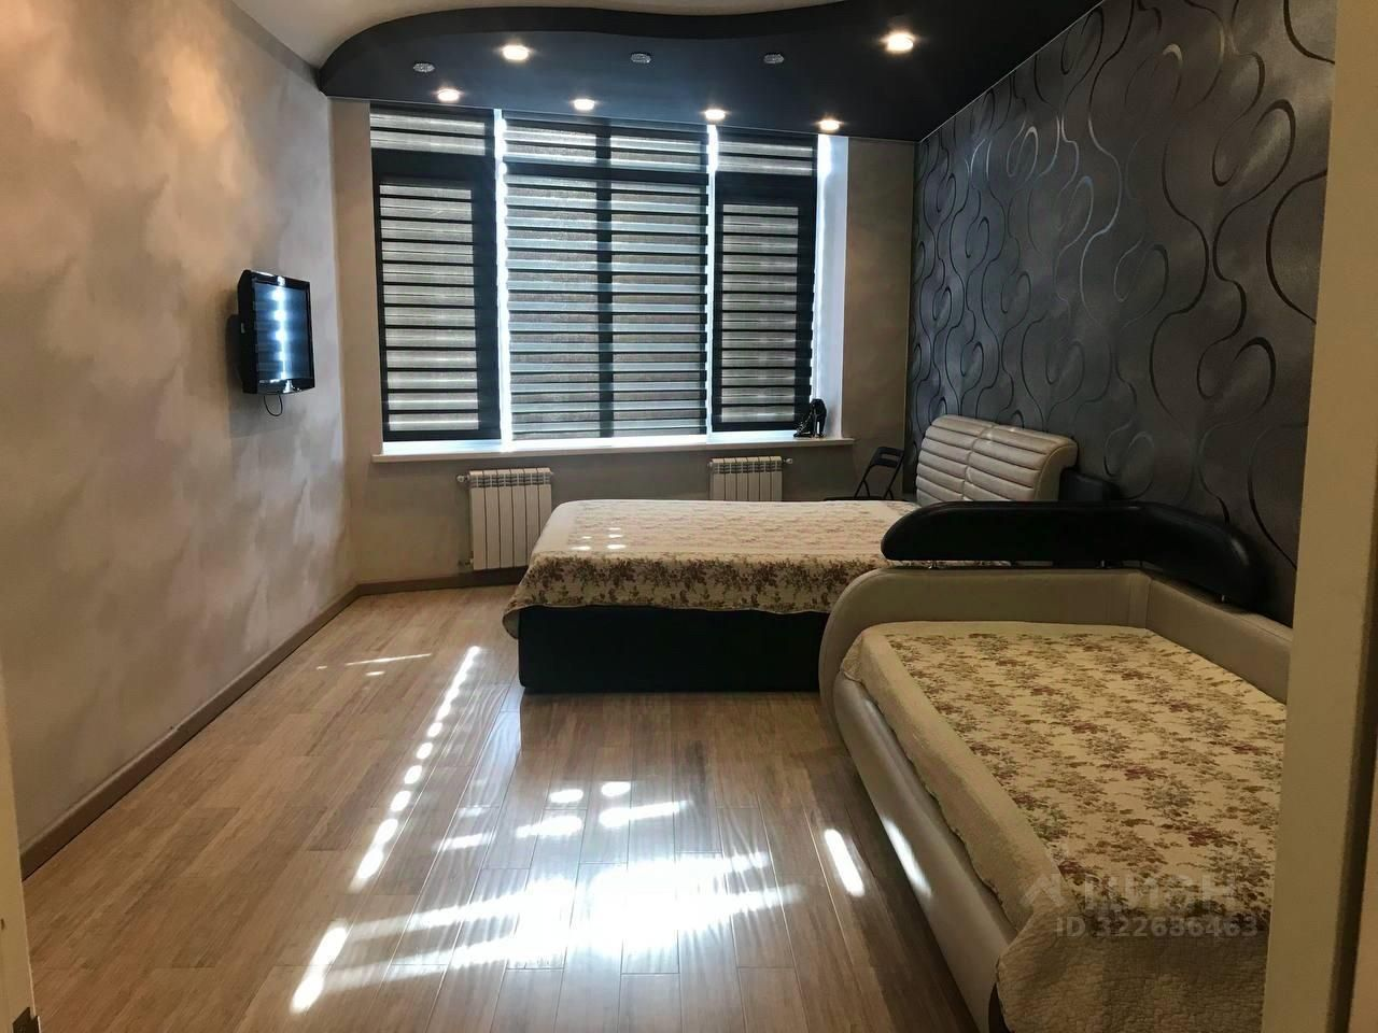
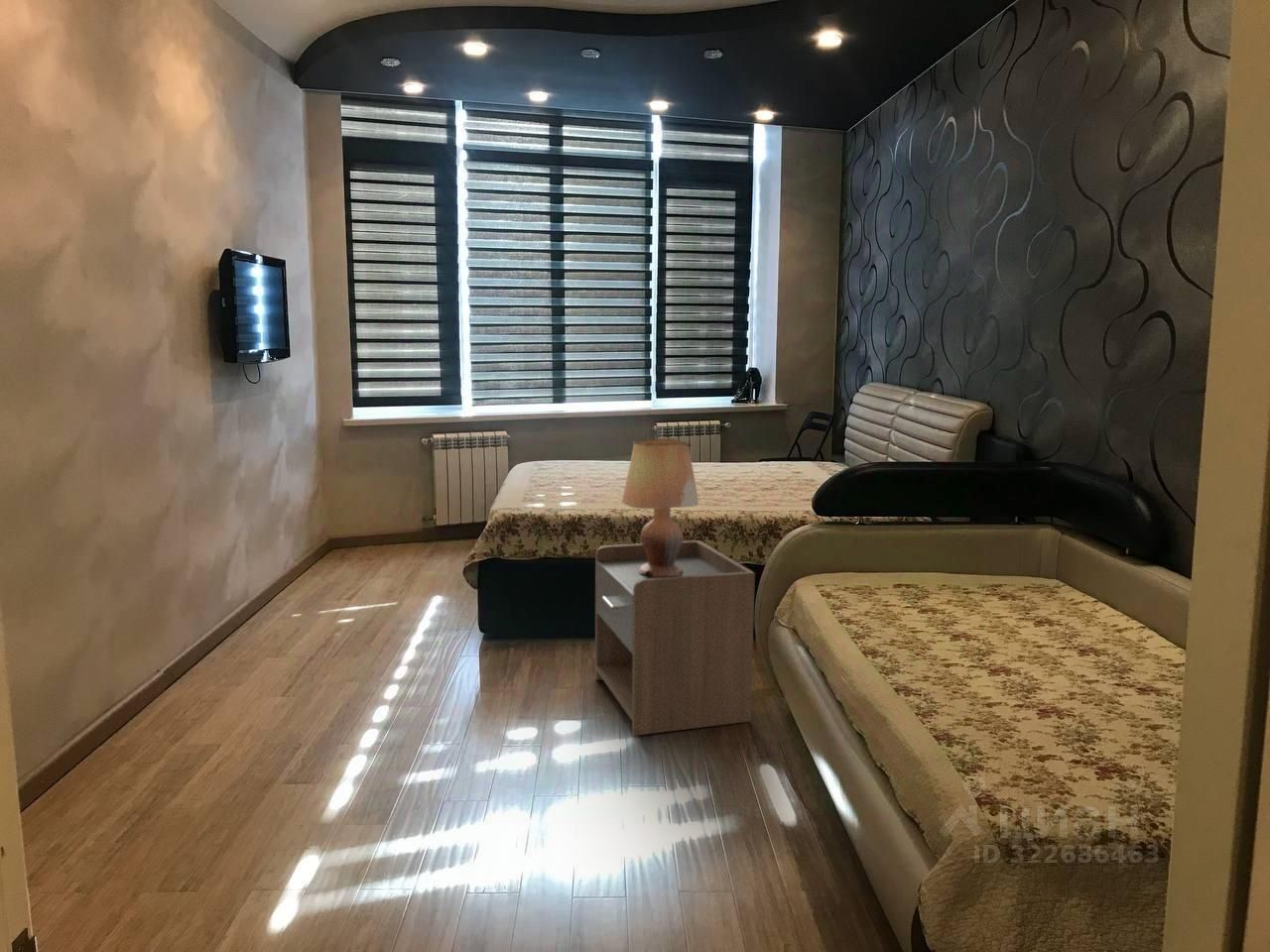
+ nightstand [594,539,756,737]
+ lamp [621,437,699,576]
